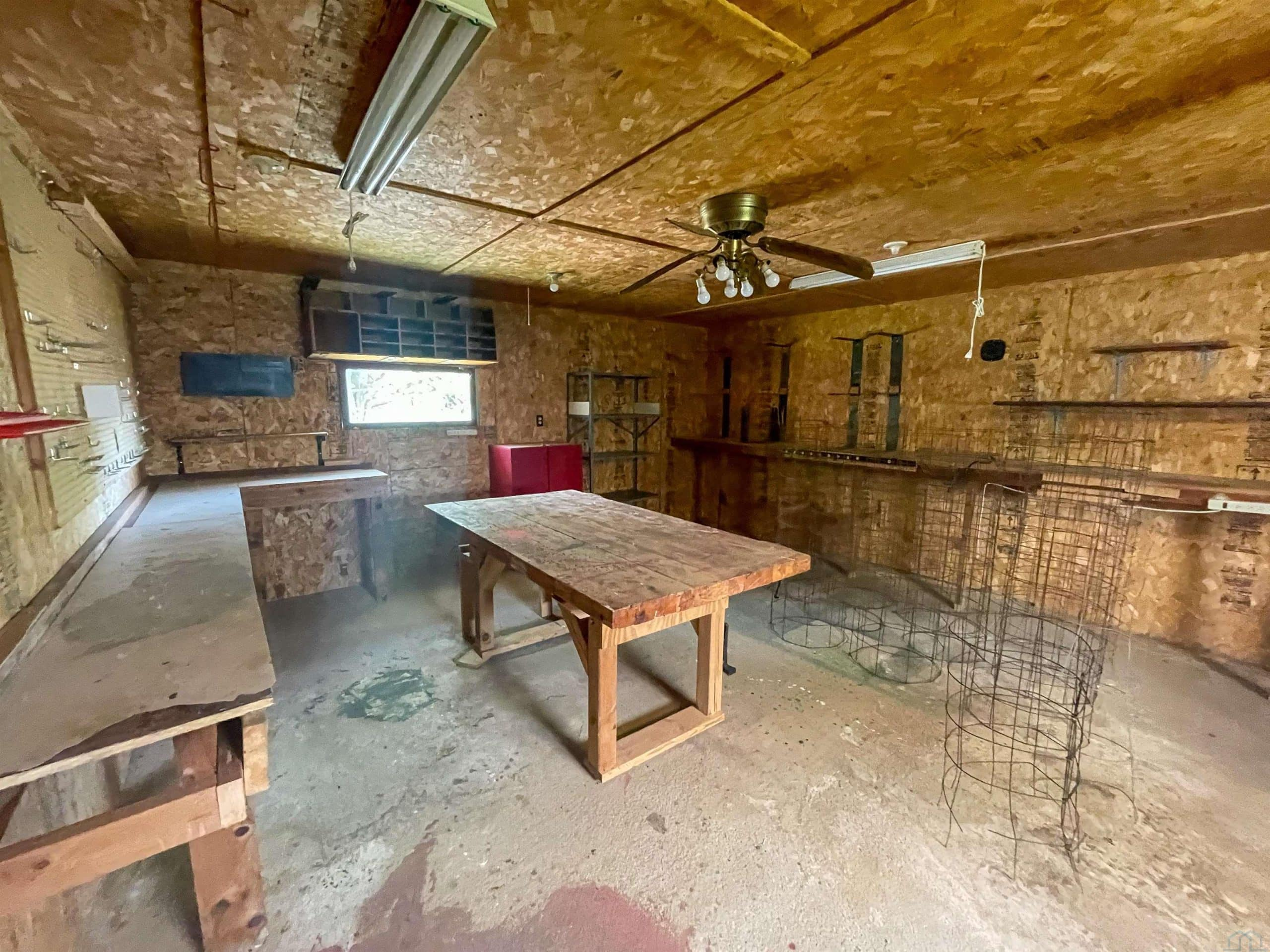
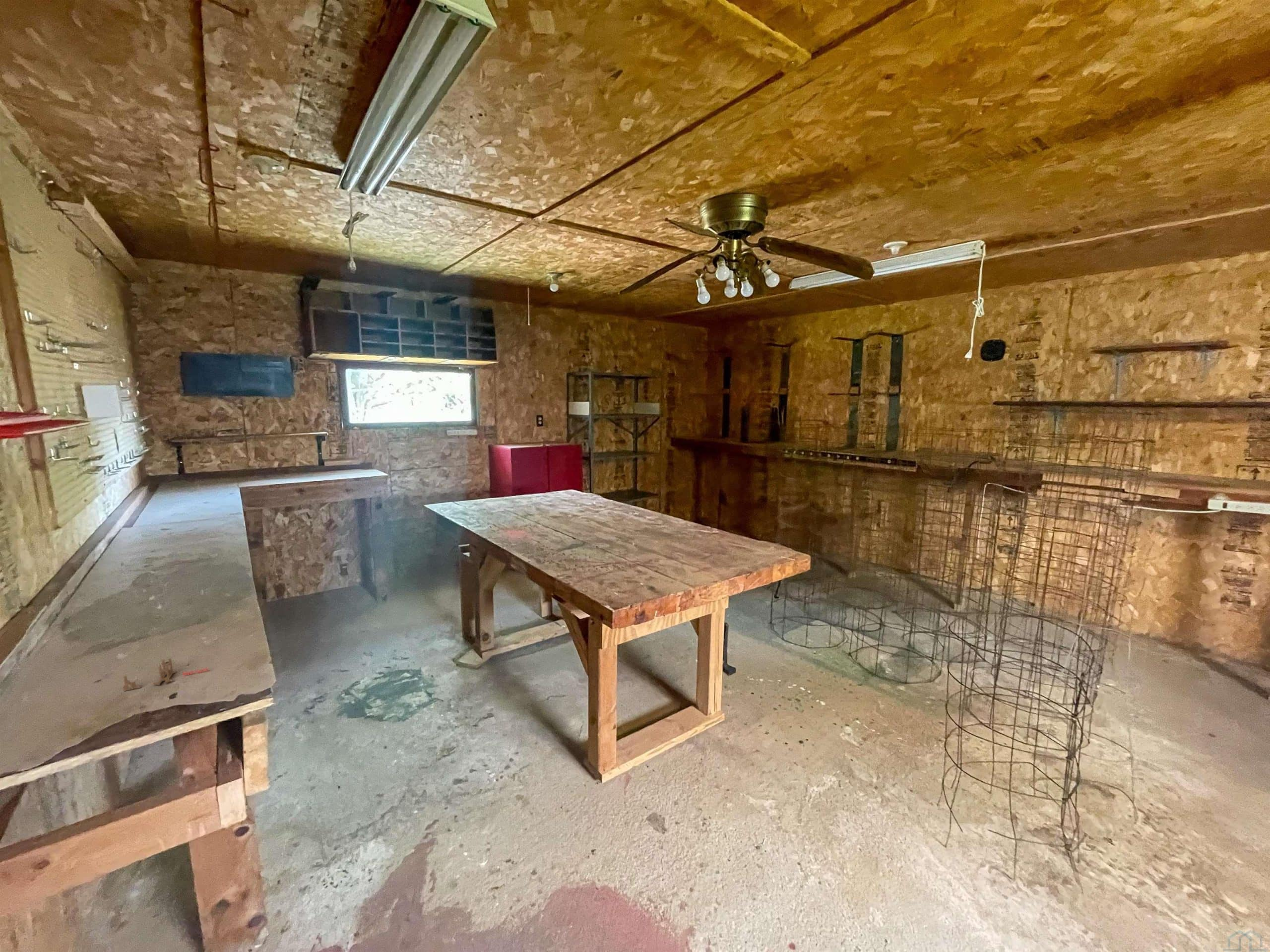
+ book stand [122,658,209,692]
